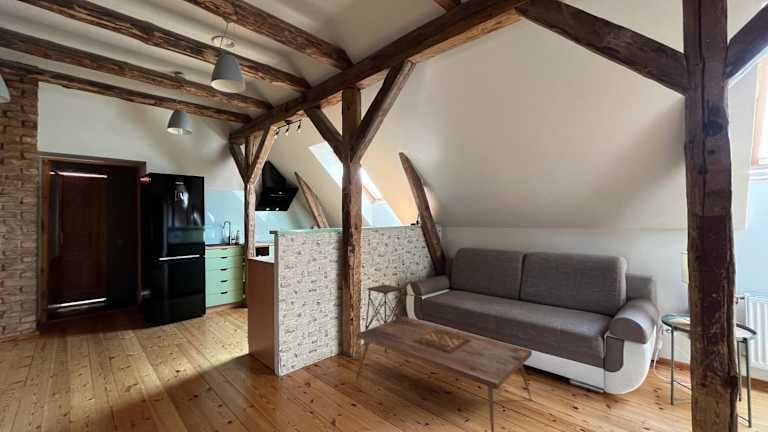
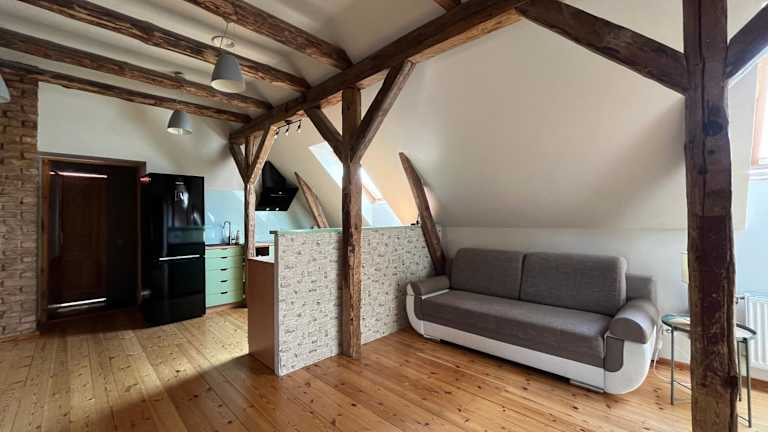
- side table [363,283,404,353]
- coffee table [355,315,533,432]
